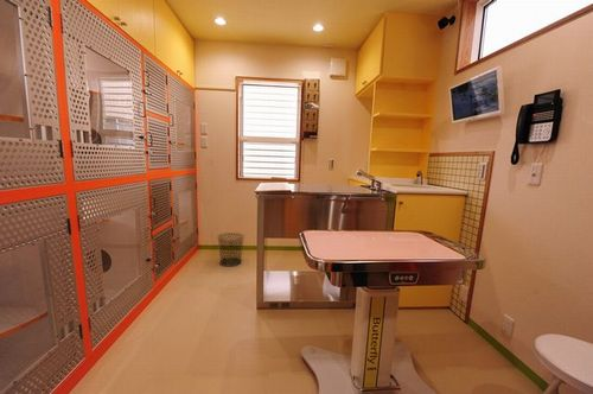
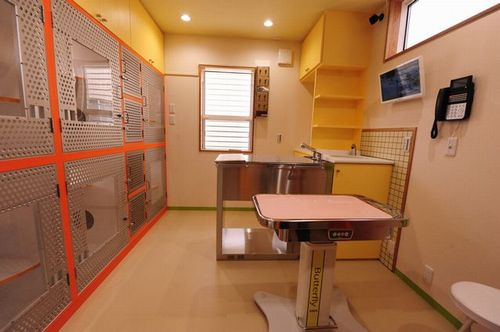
- waste bin [216,231,246,268]
